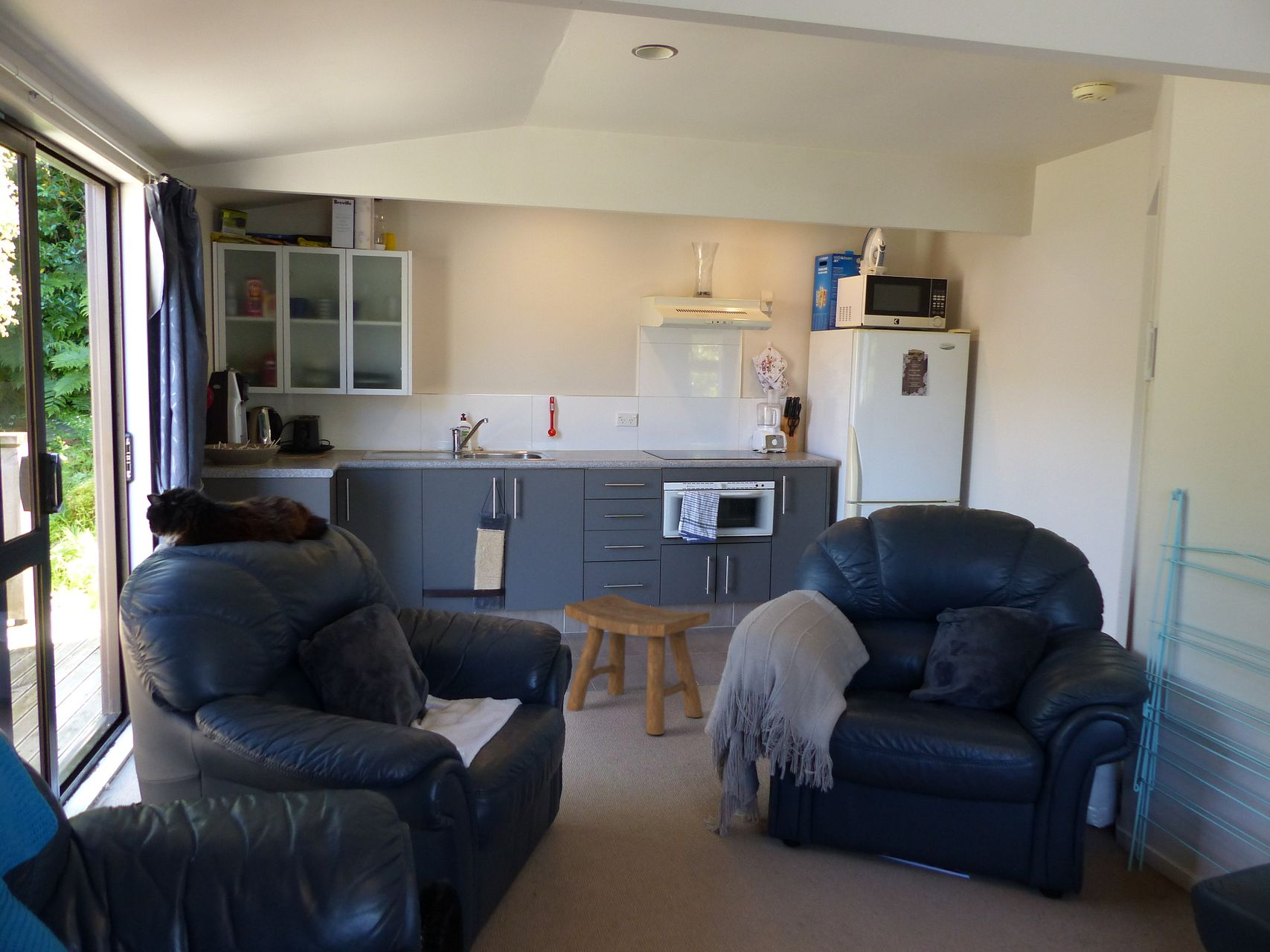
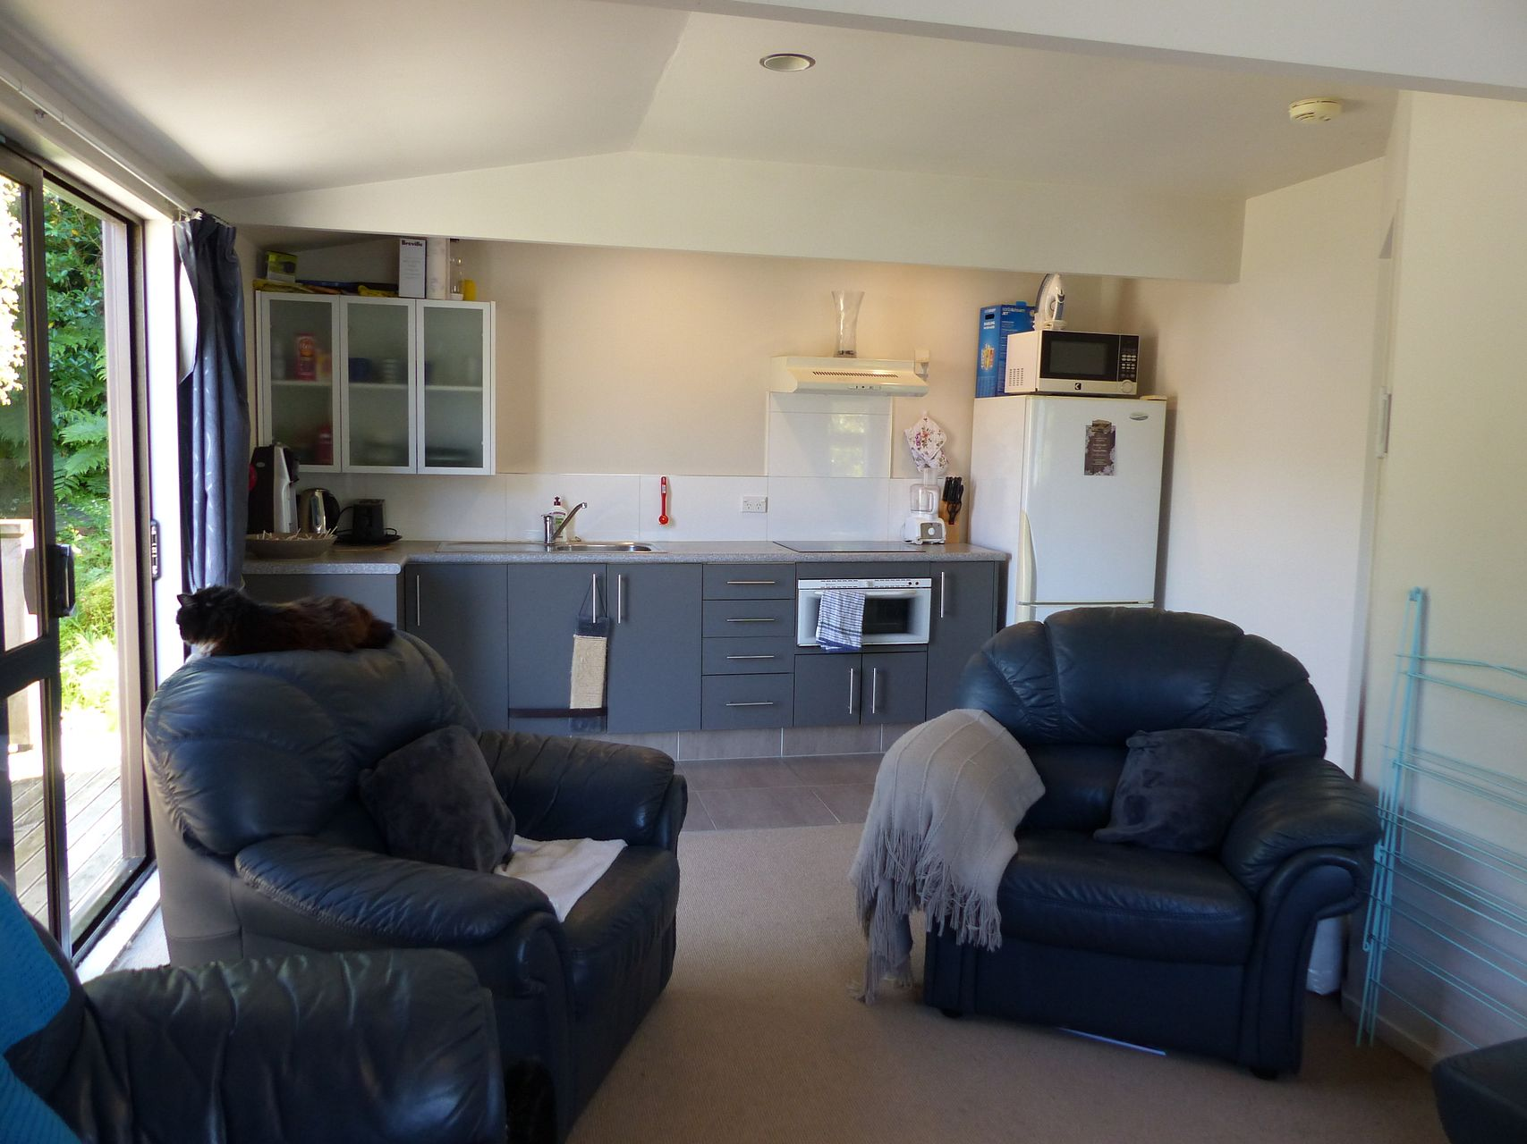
- stool [564,593,711,736]
